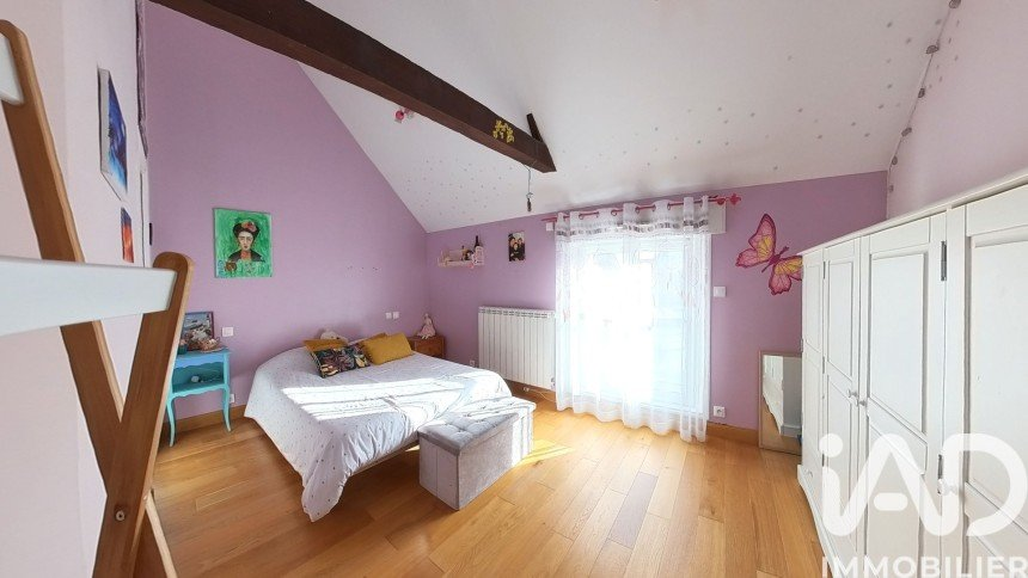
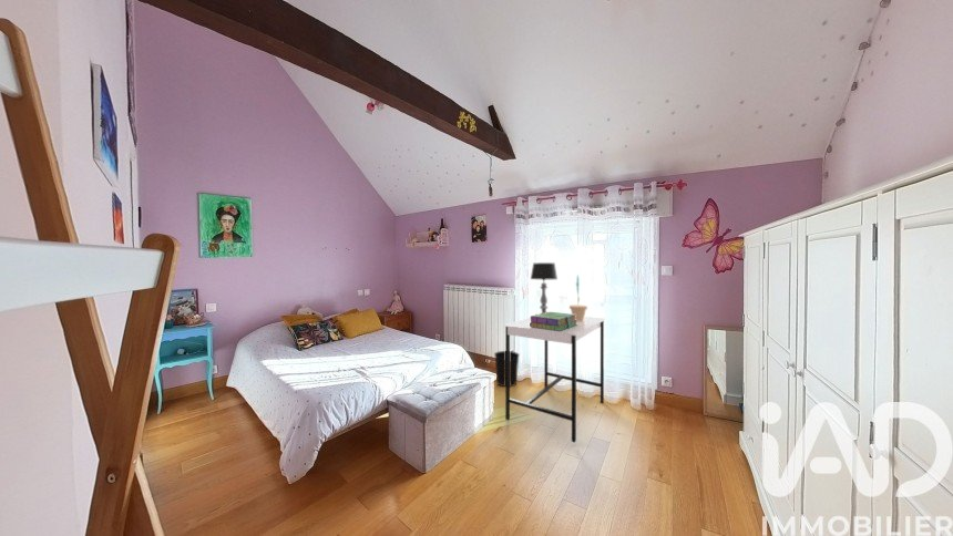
+ flowerpot [568,274,588,321]
+ wastebasket [493,350,521,388]
+ stack of books [529,311,577,331]
+ table lamp [530,261,559,315]
+ desk [503,316,606,443]
